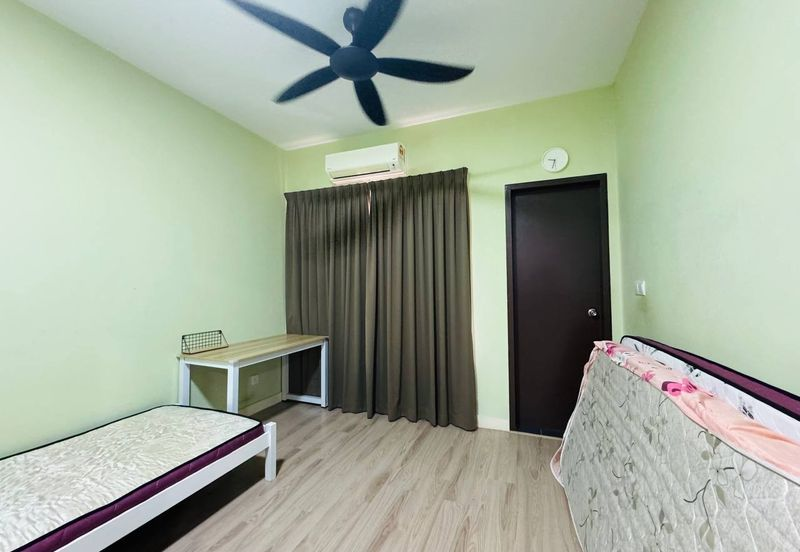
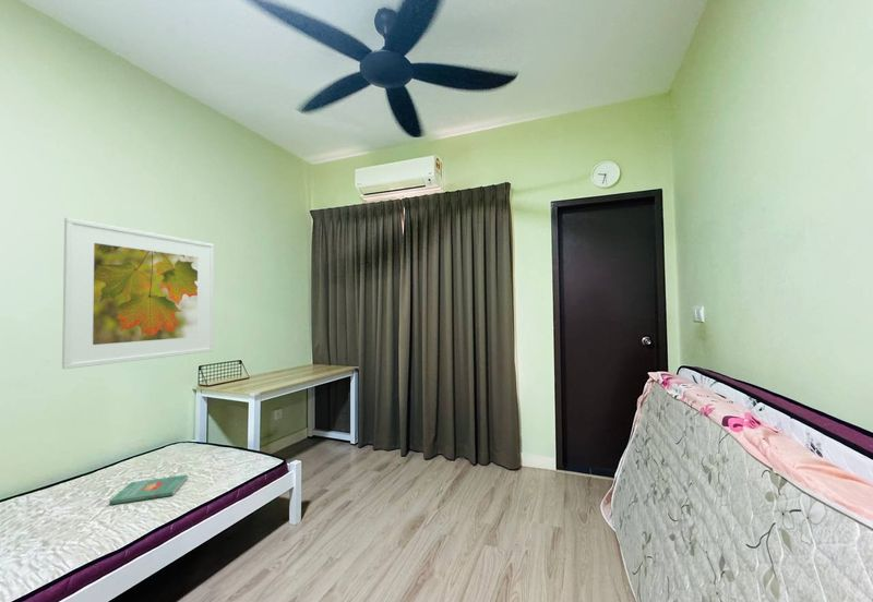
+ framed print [61,216,215,370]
+ book [108,473,189,506]
